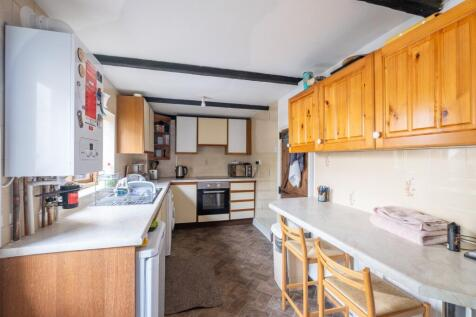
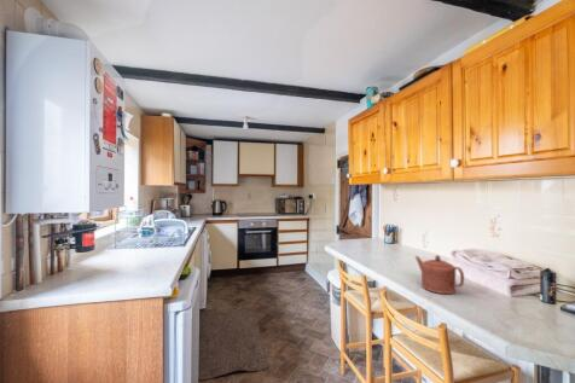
+ teapot [414,254,465,295]
